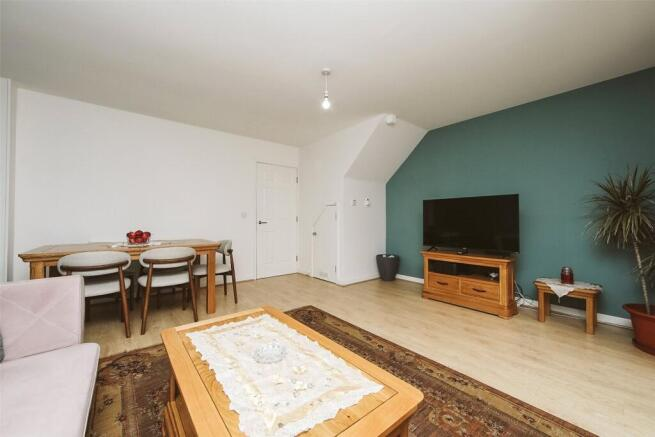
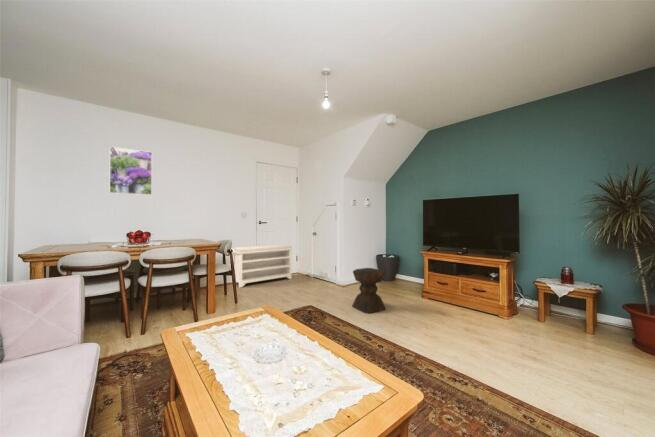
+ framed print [109,146,153,196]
+ bench [231,243,295,289]
+ stool [351,267,386,314]
